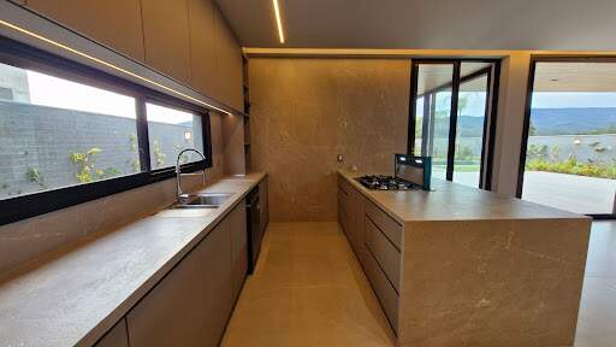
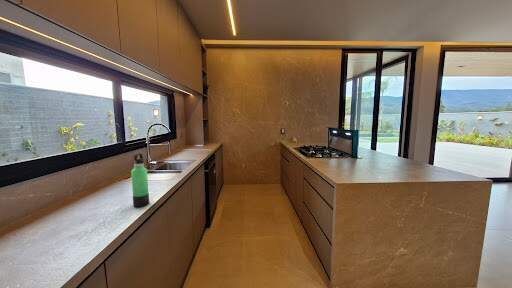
+ thermos bottle [130,152,150,208]
